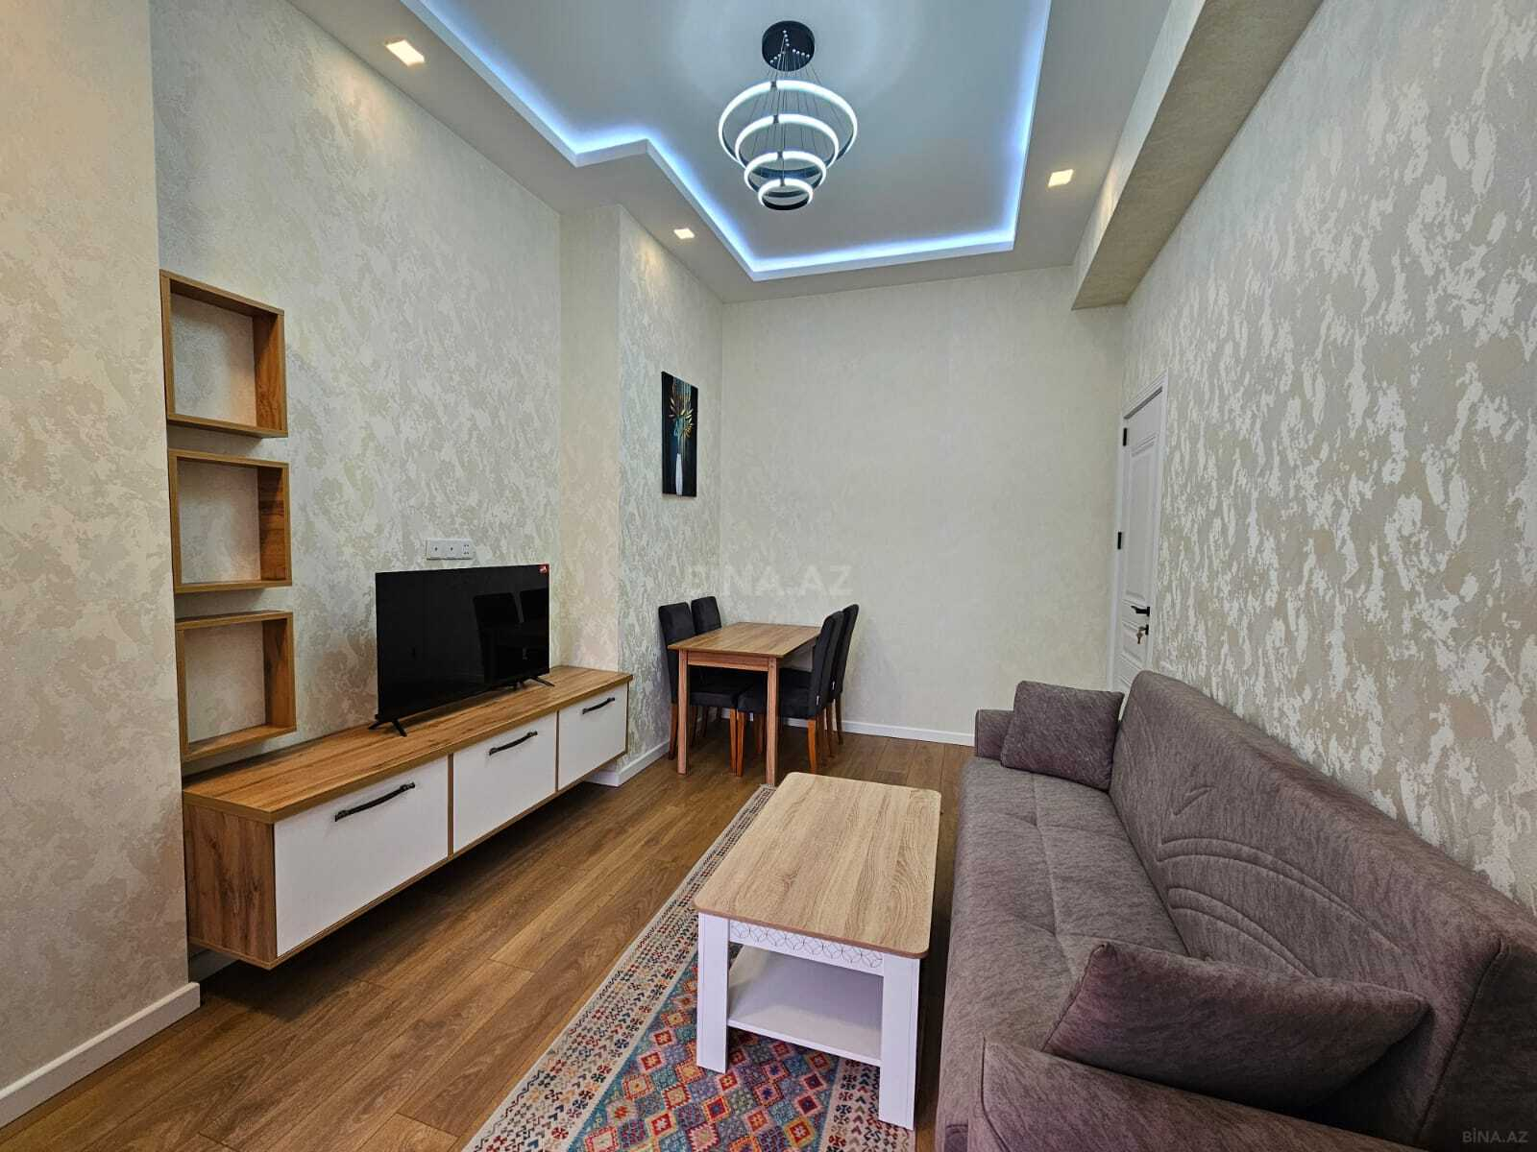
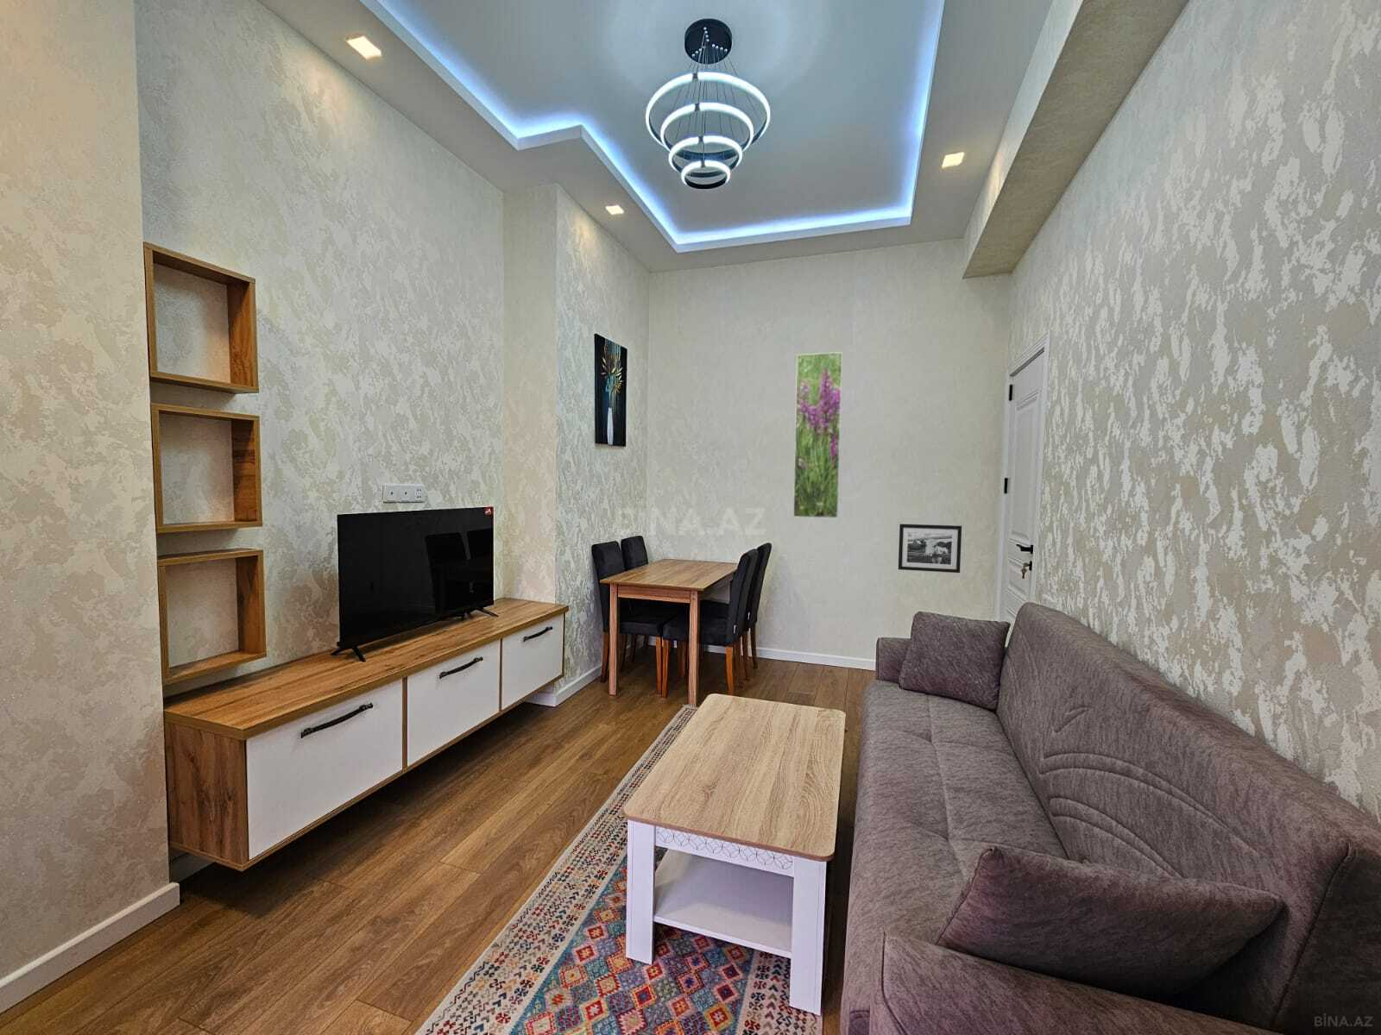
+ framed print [793,351,843,520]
+ picture frame [897,523,962,574]
